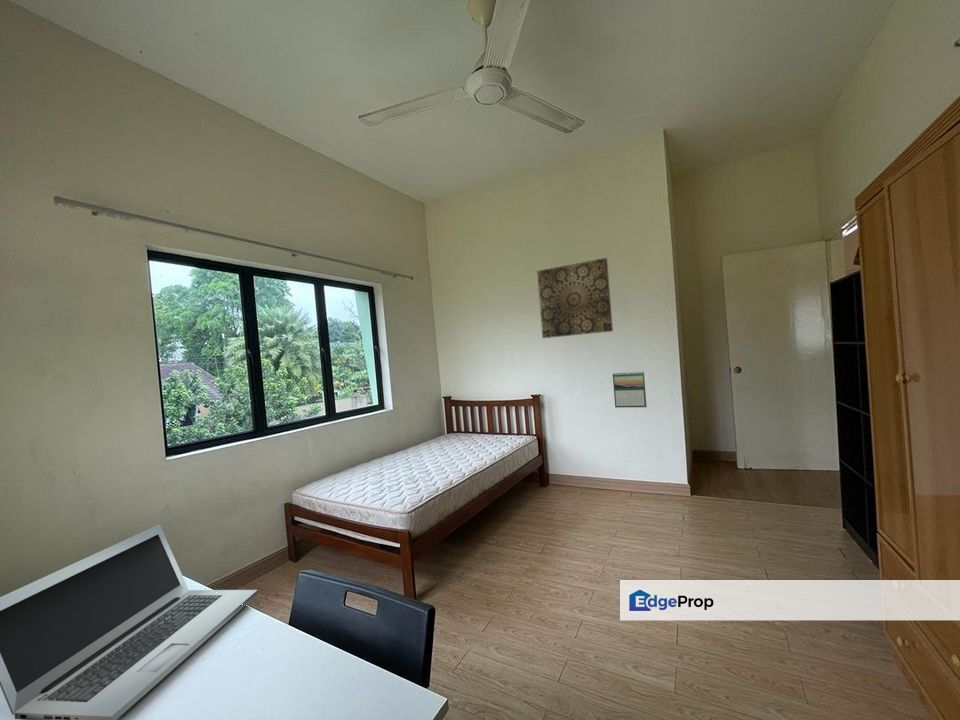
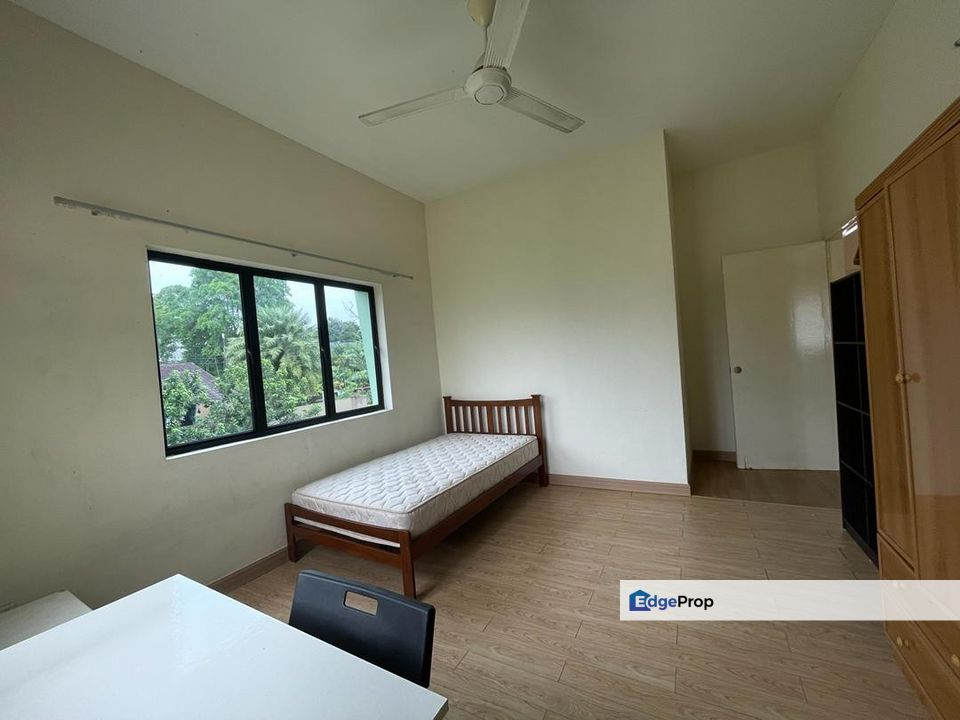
- laptop [0,523,259,720]
- wall art [536,257,614,339]
- calendar [612,370,648,409]
